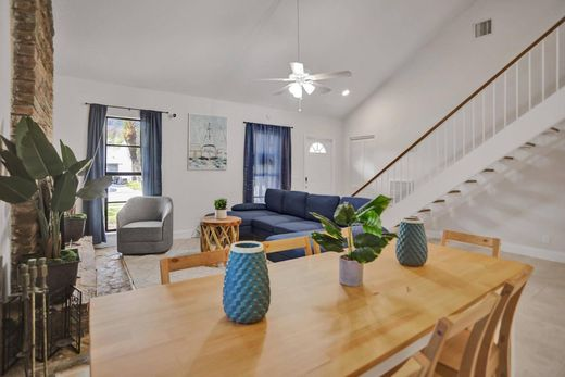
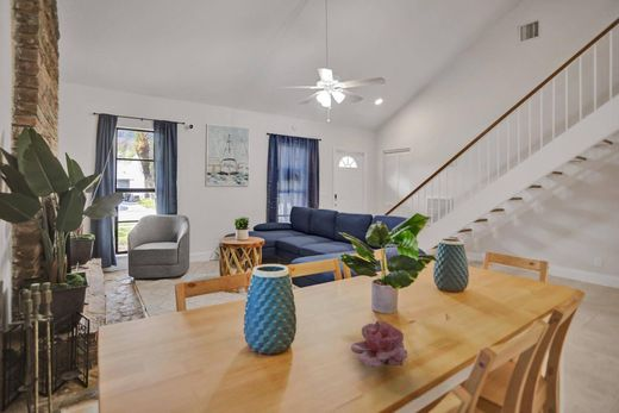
+ flower [350,320,409,368]
